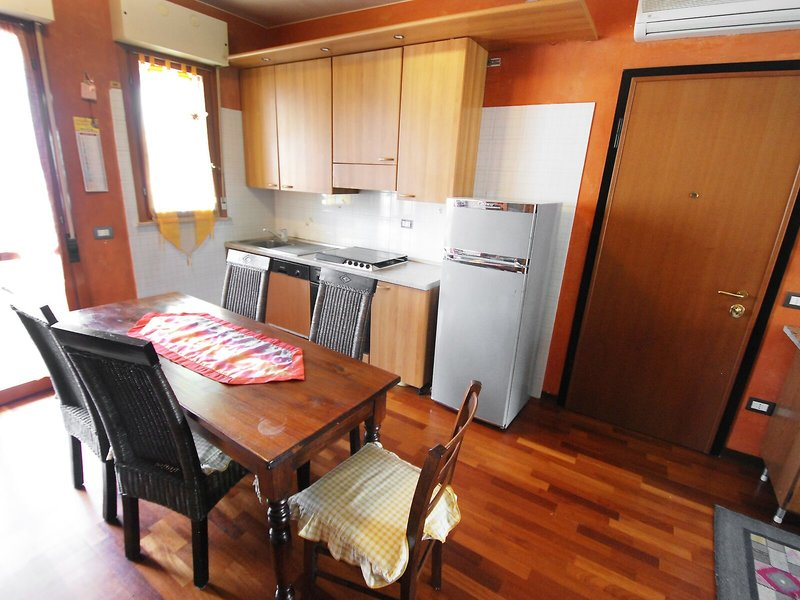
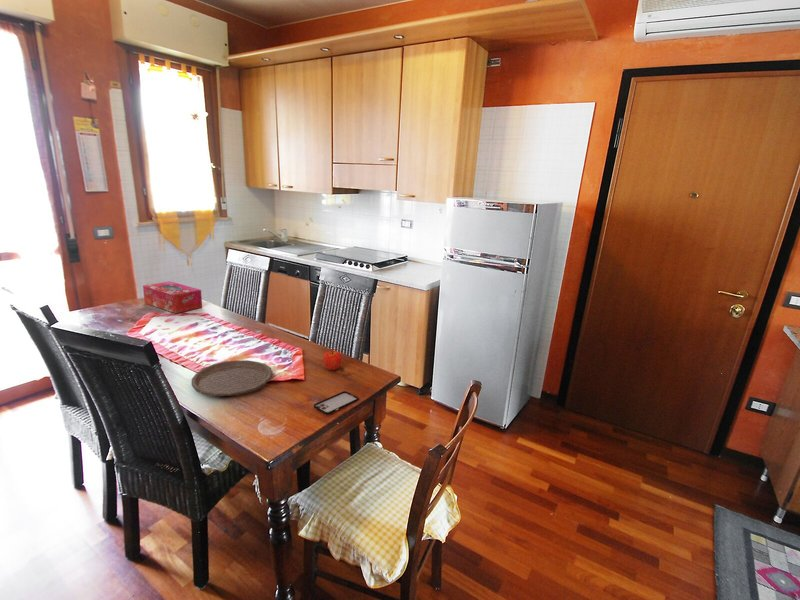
+ smartphone [313,390,359,416]
+ fruit [322,349,343,371]
+ tissue box [142,280,203,314]
+ plate [191,359,274,397]
